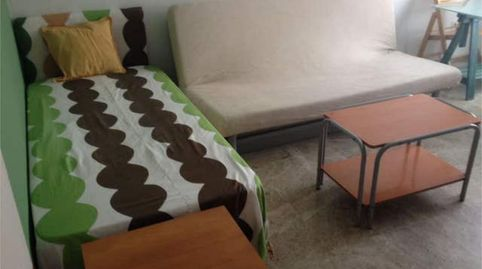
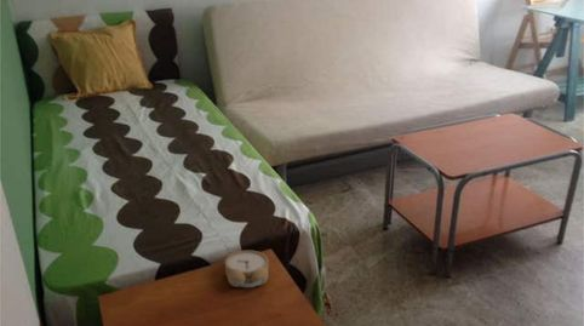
+ alarm clock [224,250,270,288]
